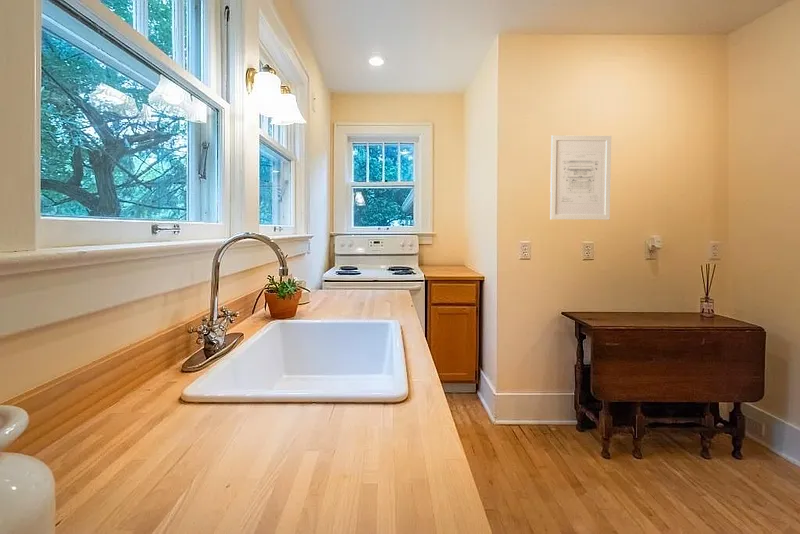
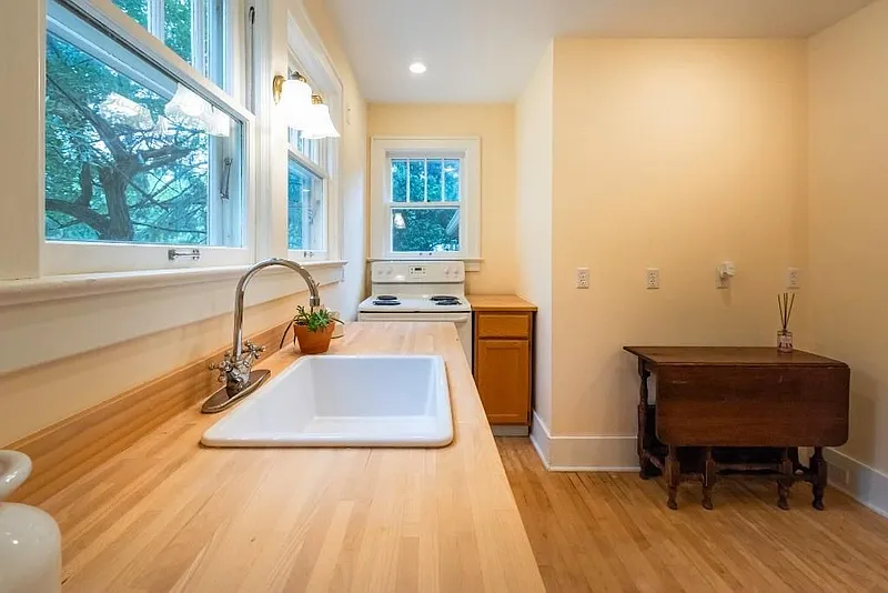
- wall art [549,134,612,221]
